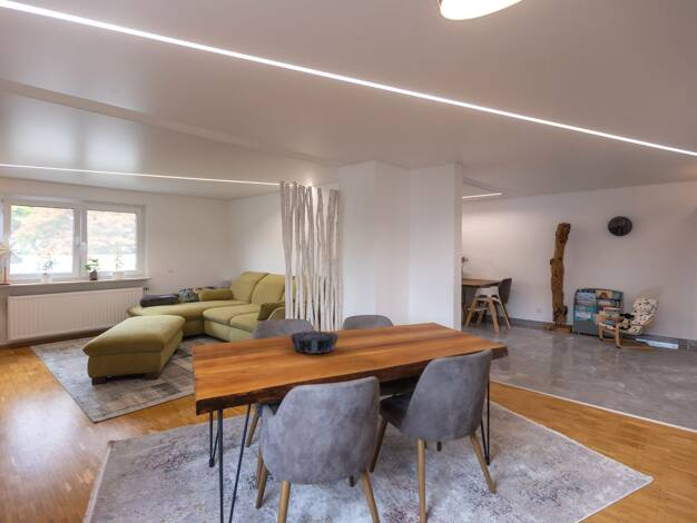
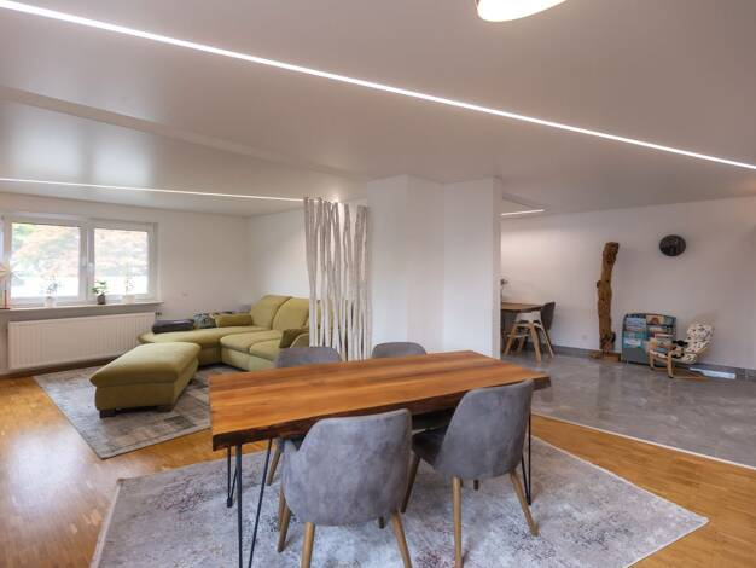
- decorative bowl [288,329,340,355]
